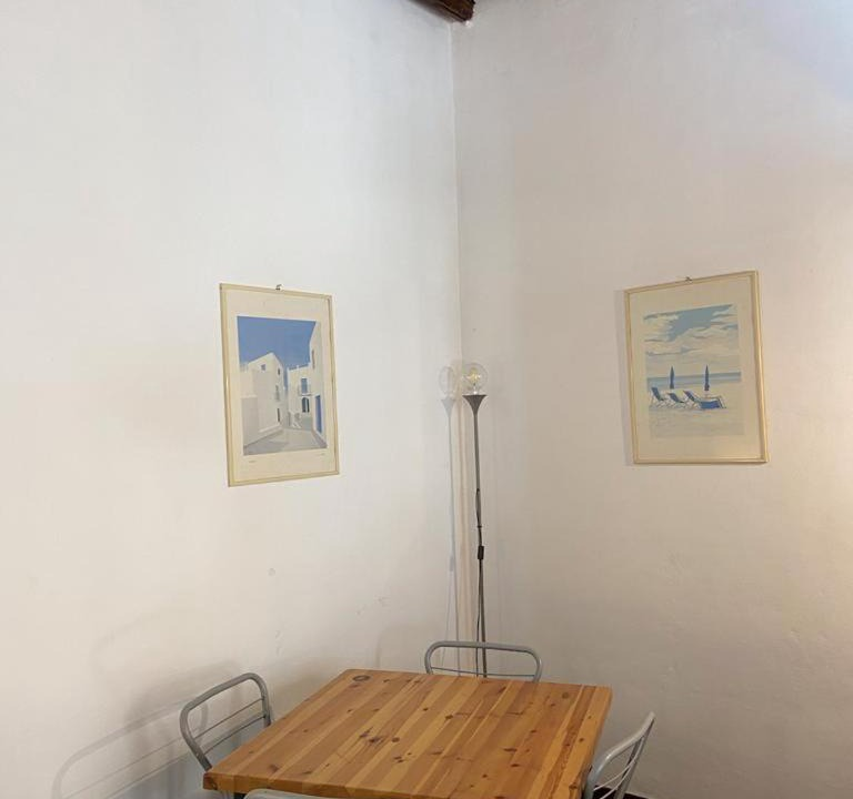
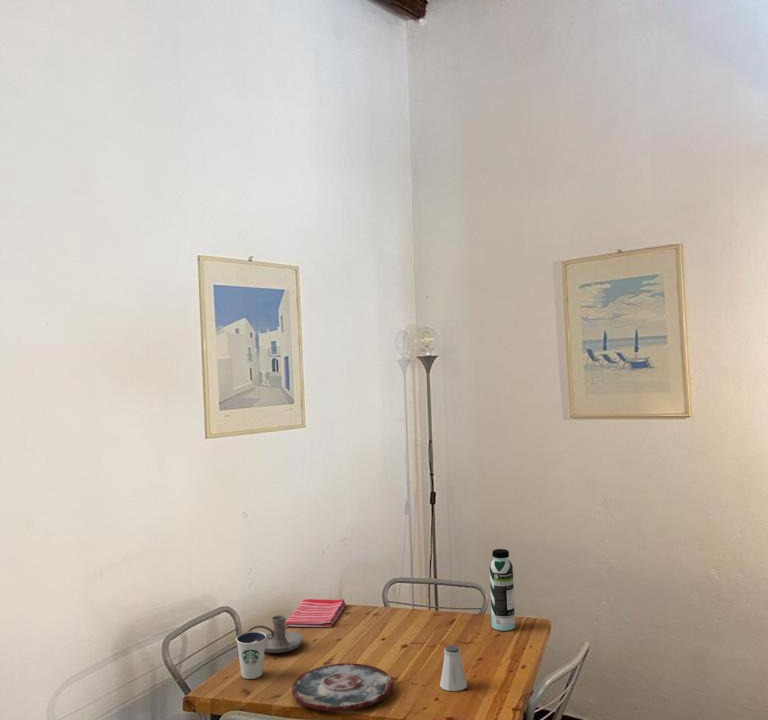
+ saltshaker [439,644,468,692]
+ candle holder [247,614,304,654]
+ dixie cup [235,630,267,680]
+ dish towel [285,598,346,628]
+ water bottle [489,548,516,632]
+ plate [291,662,394,712]
